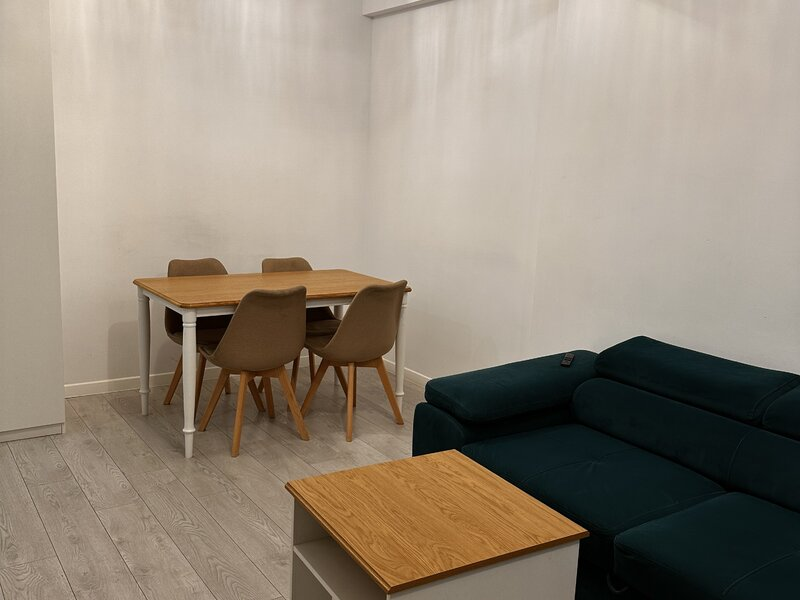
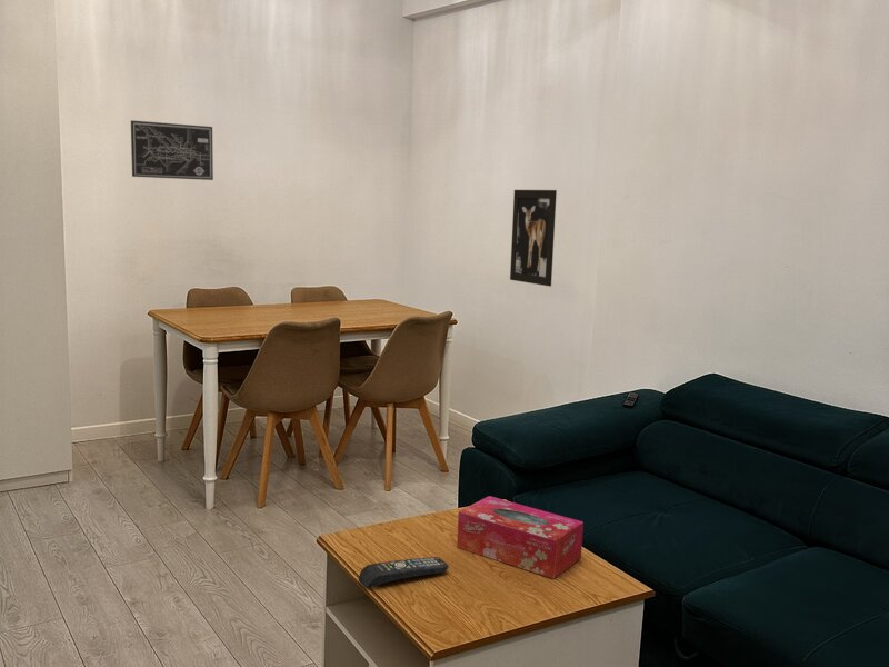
+ wall art [130,119,214,181]
+ remote control [358,556,450,589]
+ tissue box [456,495,585,579]
+ wall art [509,189,558,288]
